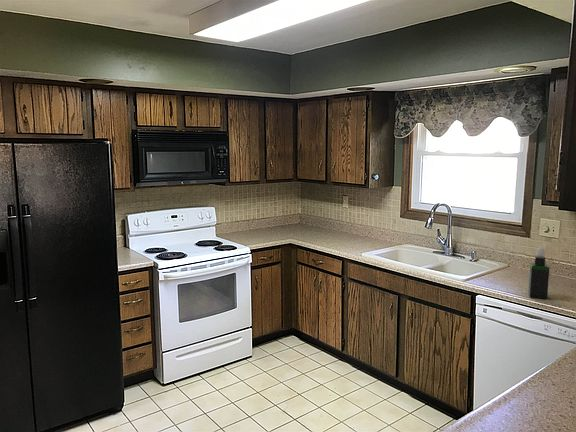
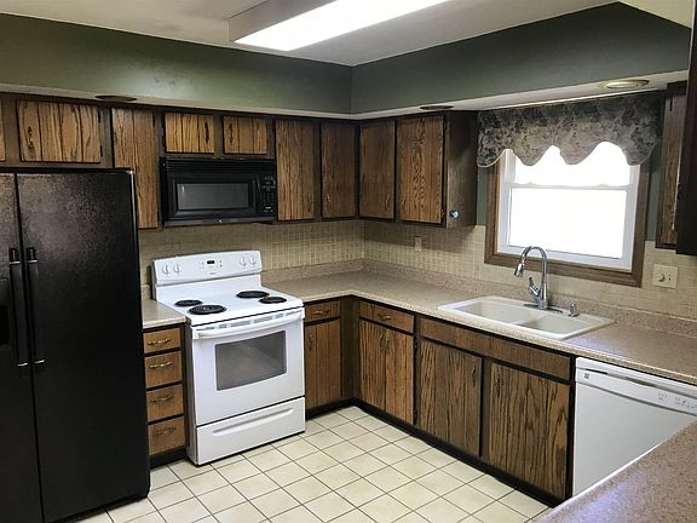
- spray bottle [527,246,551,300]
